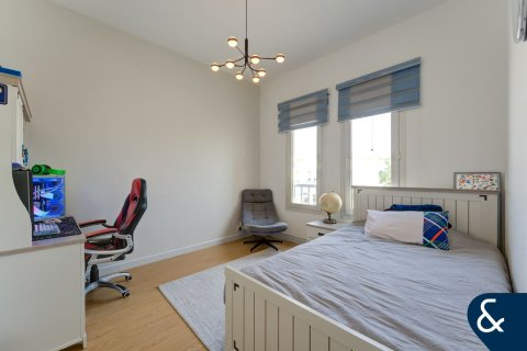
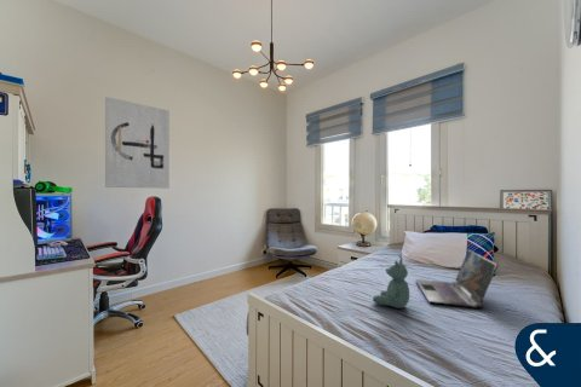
+ wall art [104,96,171,190]
+ stuffed bear [372,256,410,310]
+ laptop [414,248,499,310]
